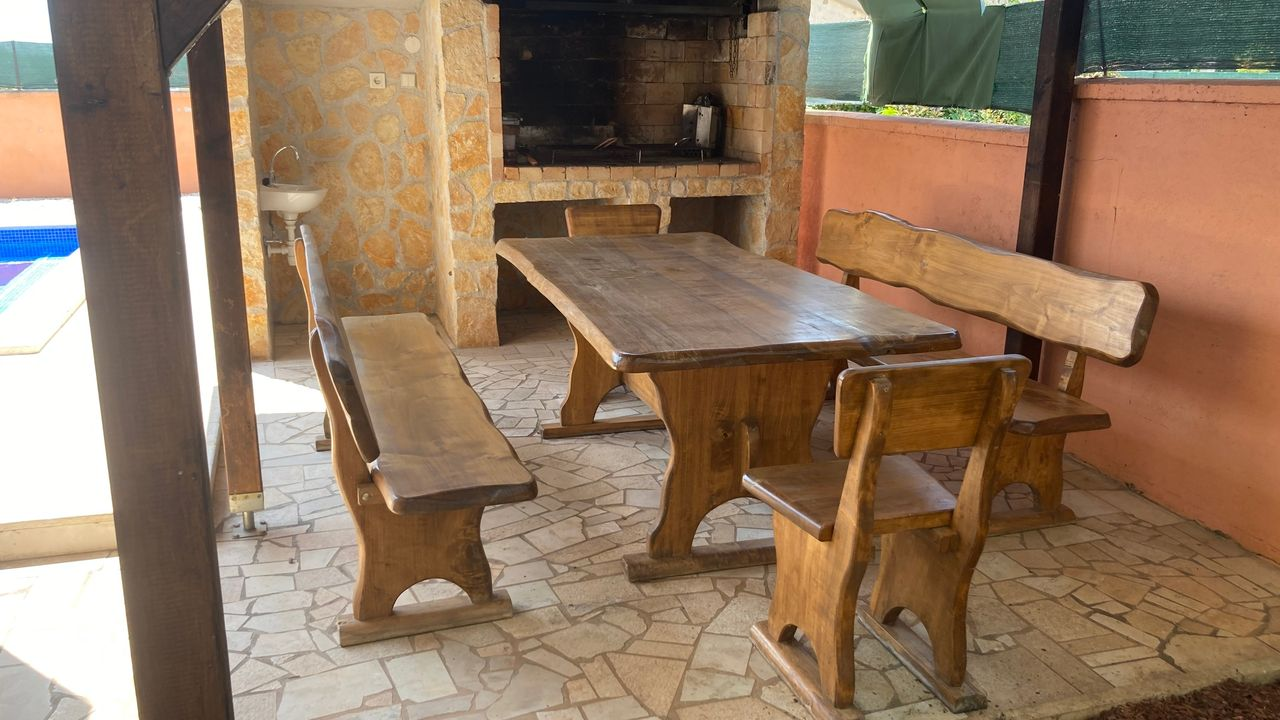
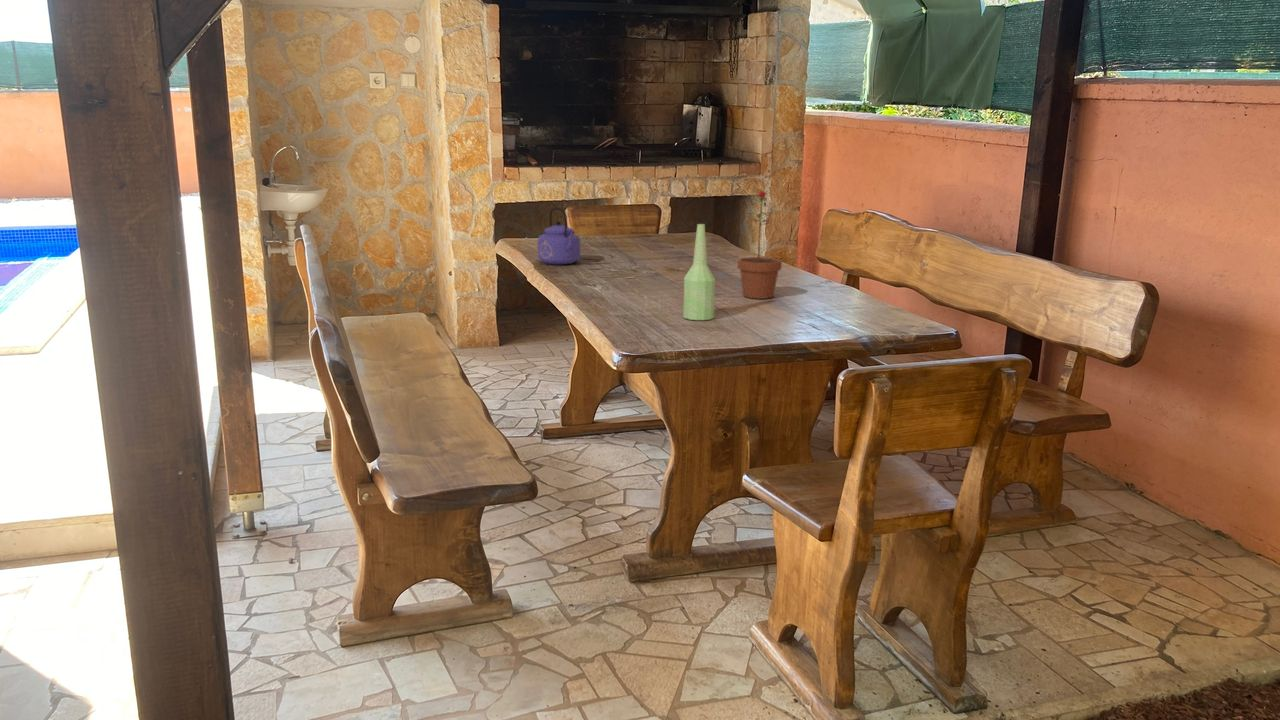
+ potted flower [737,190,783,300]
+ kettle [537,207,581,265]
+ bottle [682,223,716,321]
